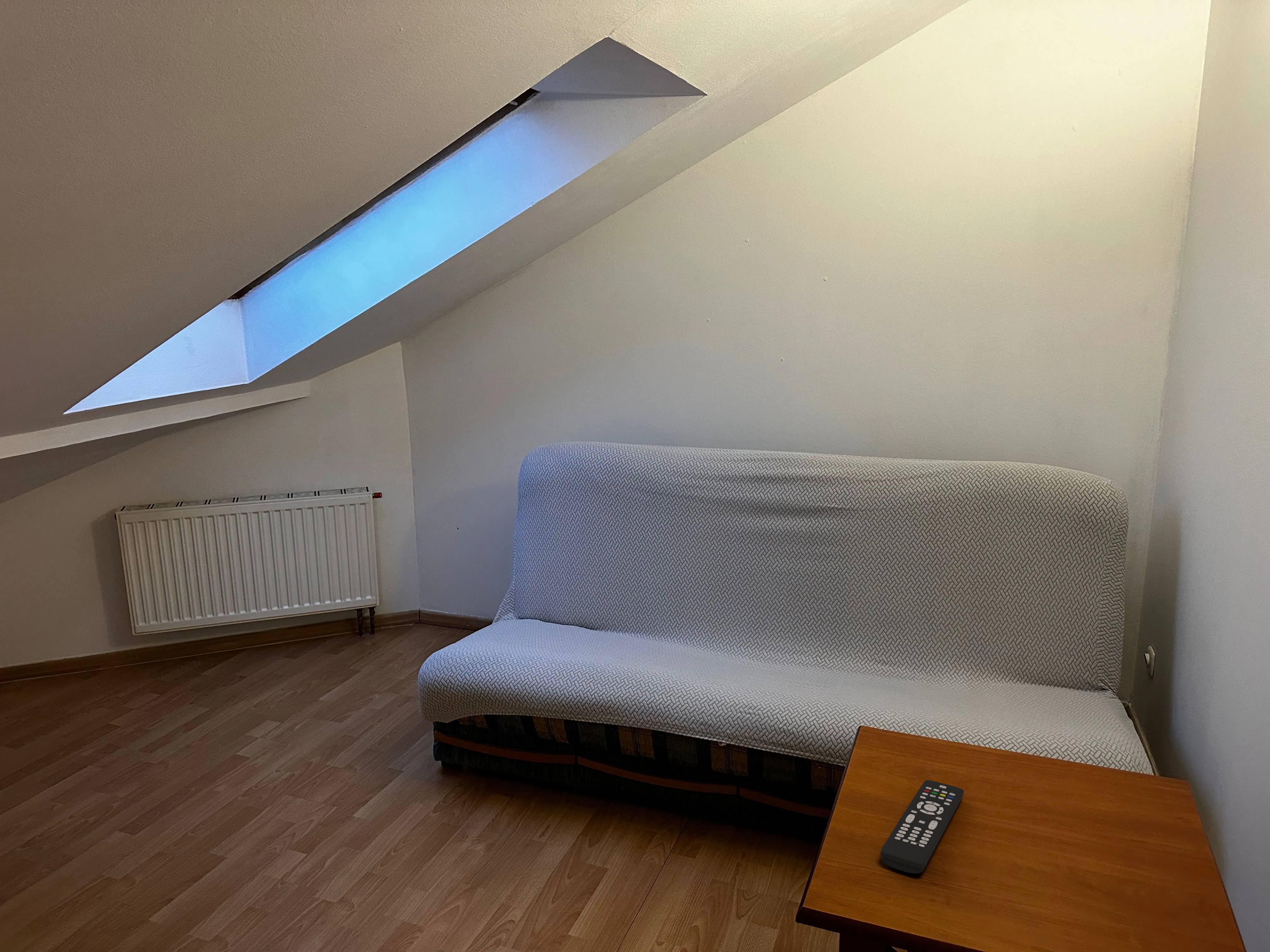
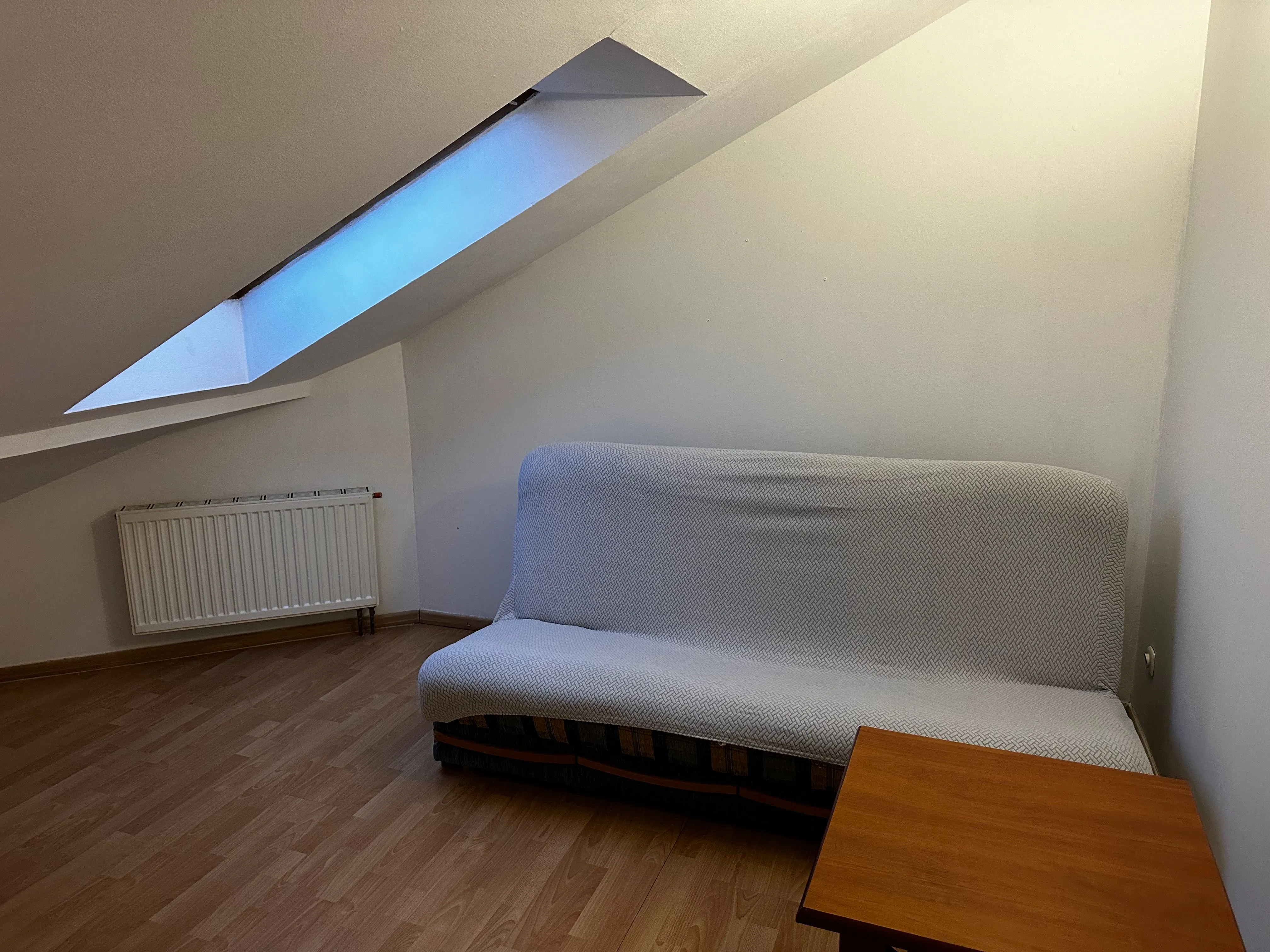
- remote control [880,780,964,874]
